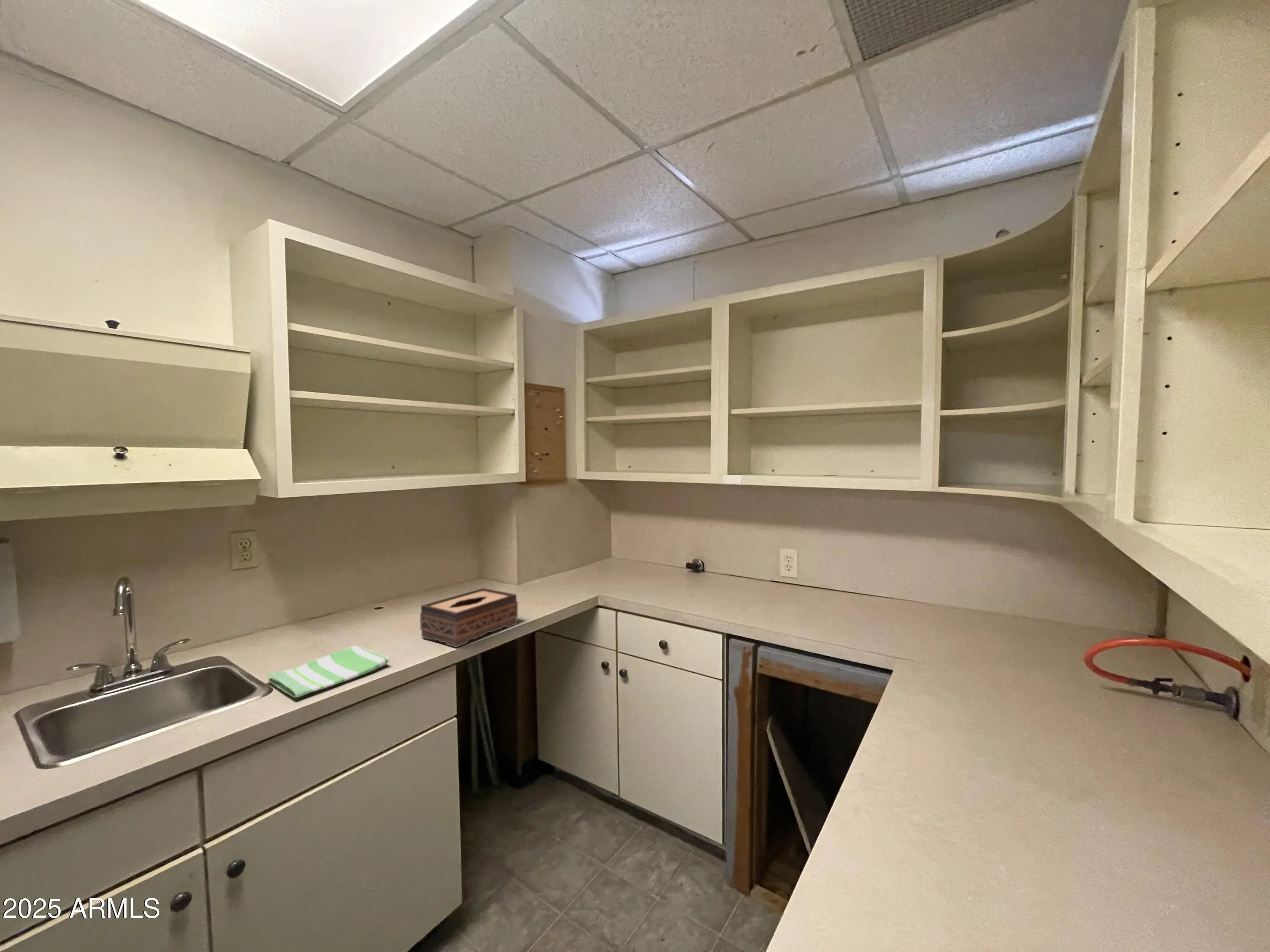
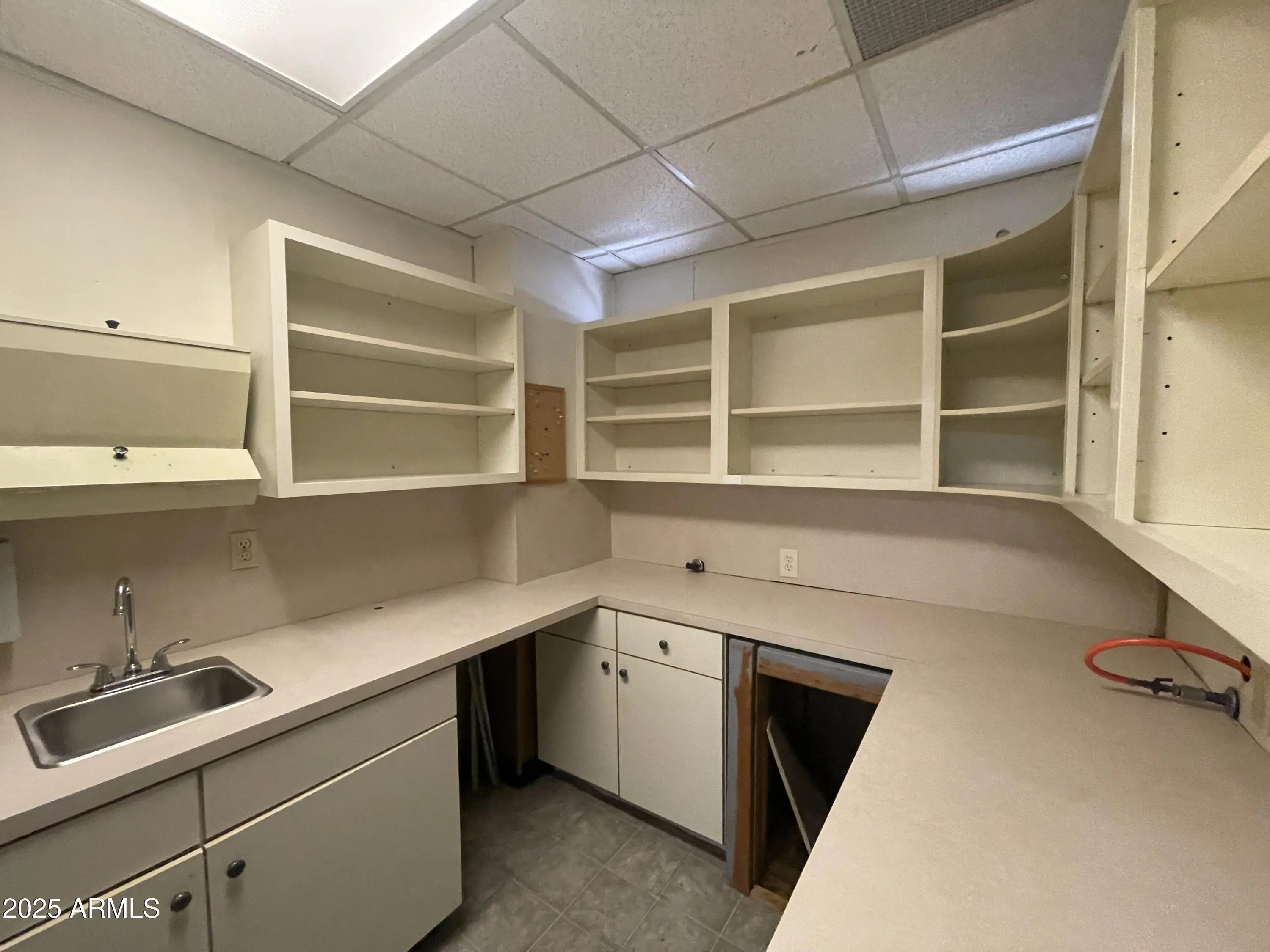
- dish towel [266,645,390,698]
- tissue box [420,588,518,648]
